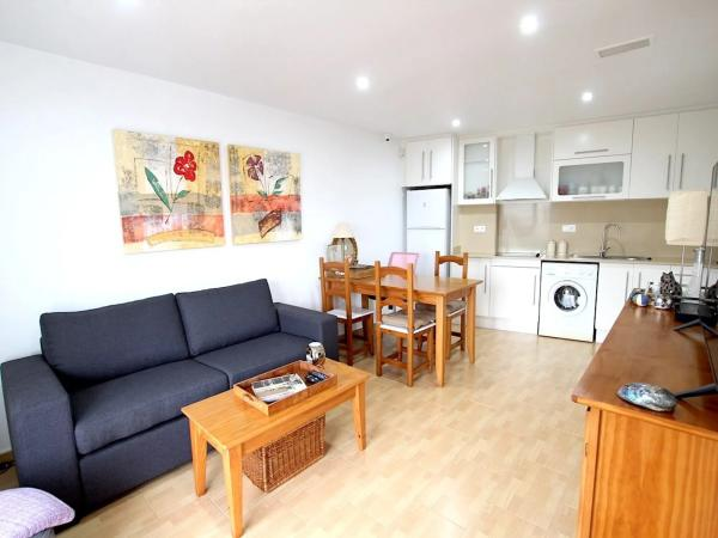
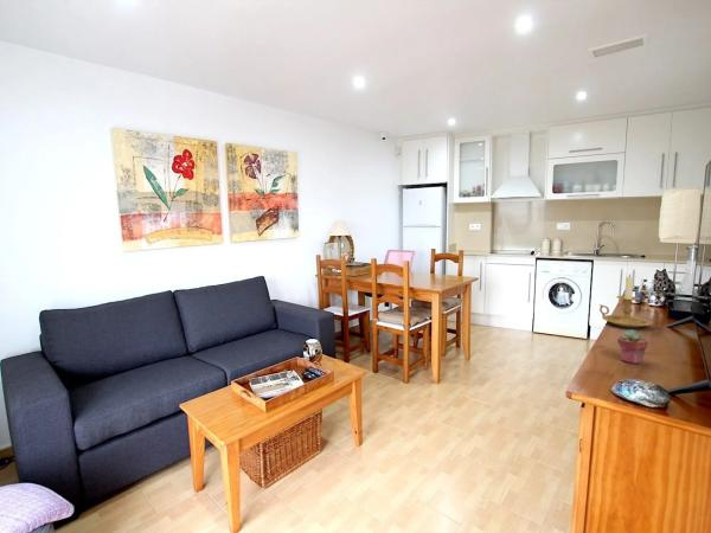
+ potted succulent [616,328,649,365]
+ candle holder [598,274,654,329]
